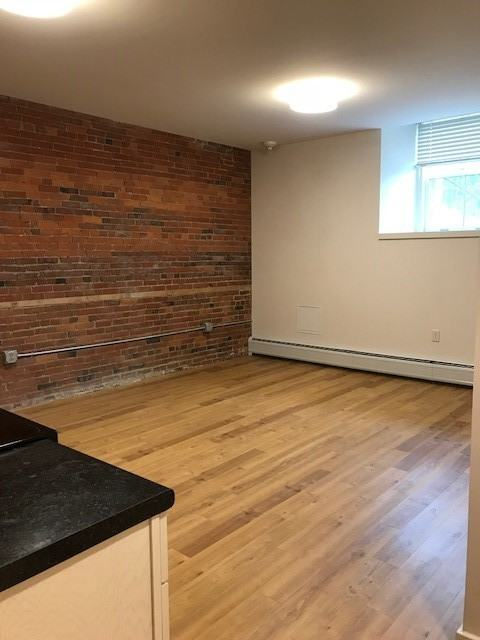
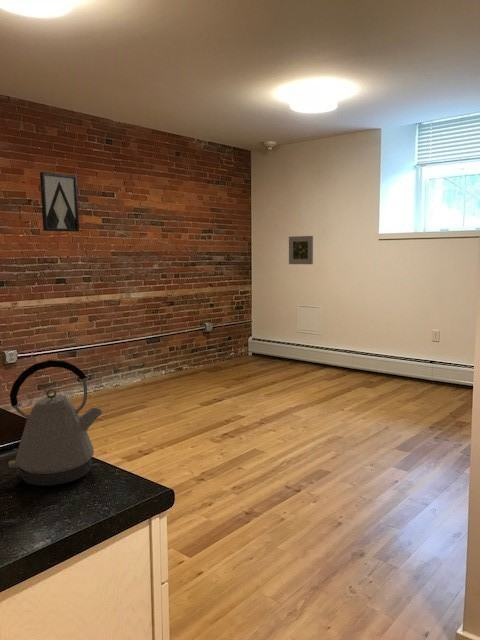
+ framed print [288,235,314,265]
+ wall art [39,171,80,233]
+ kettle [8,359,104,487]
